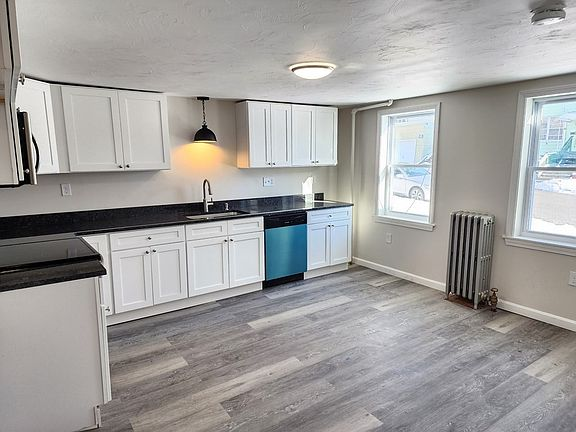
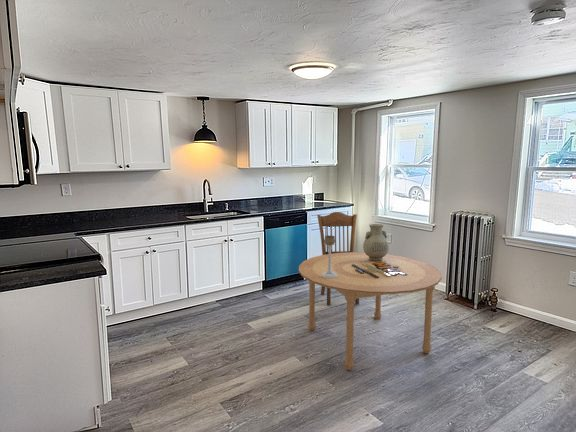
+ dining chair [316,211,360,306]
+ dining table [298,251,443,371]
+ candle holder [321,234,338,278]
+ vase [362,223,390,261]
